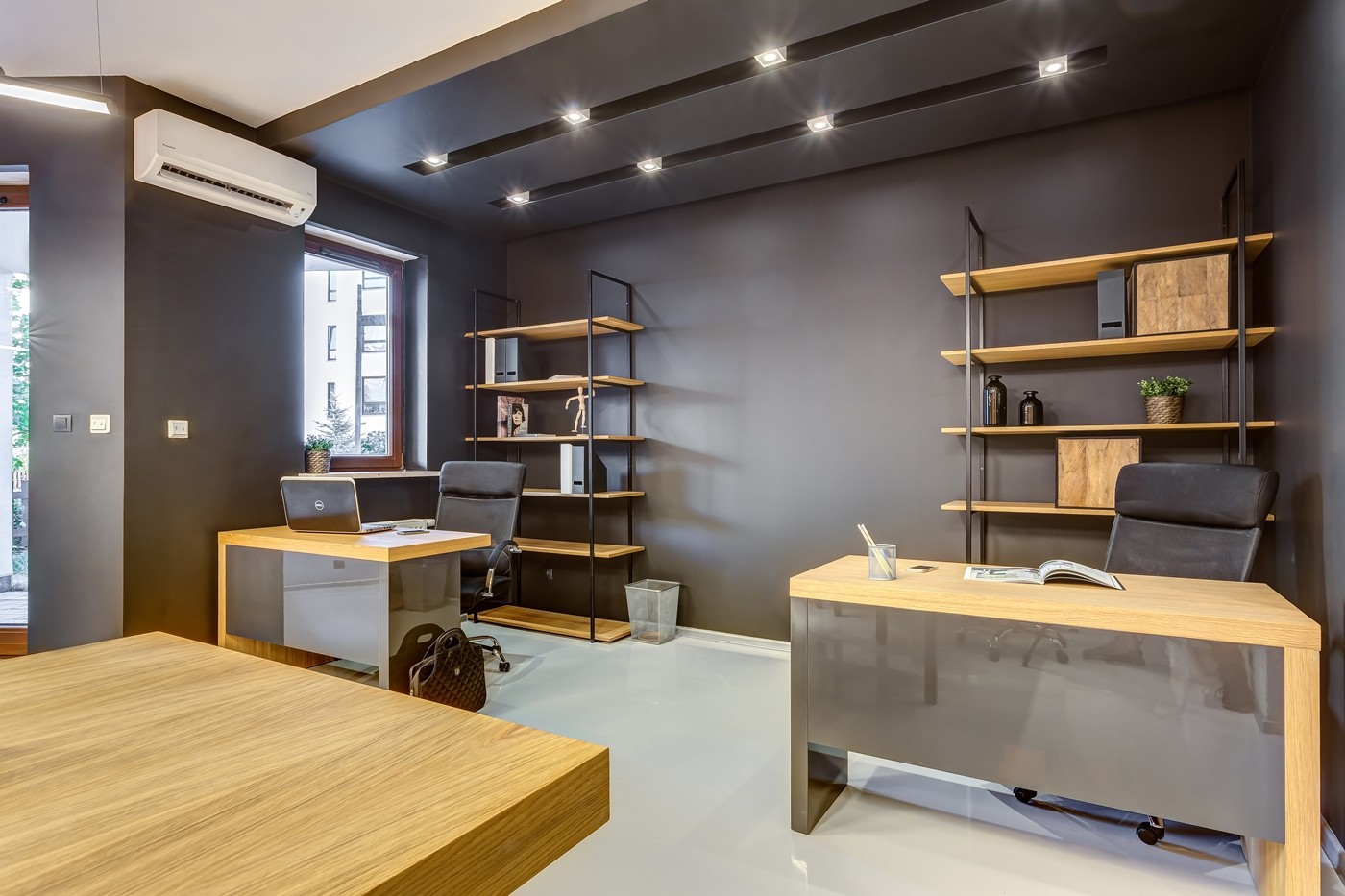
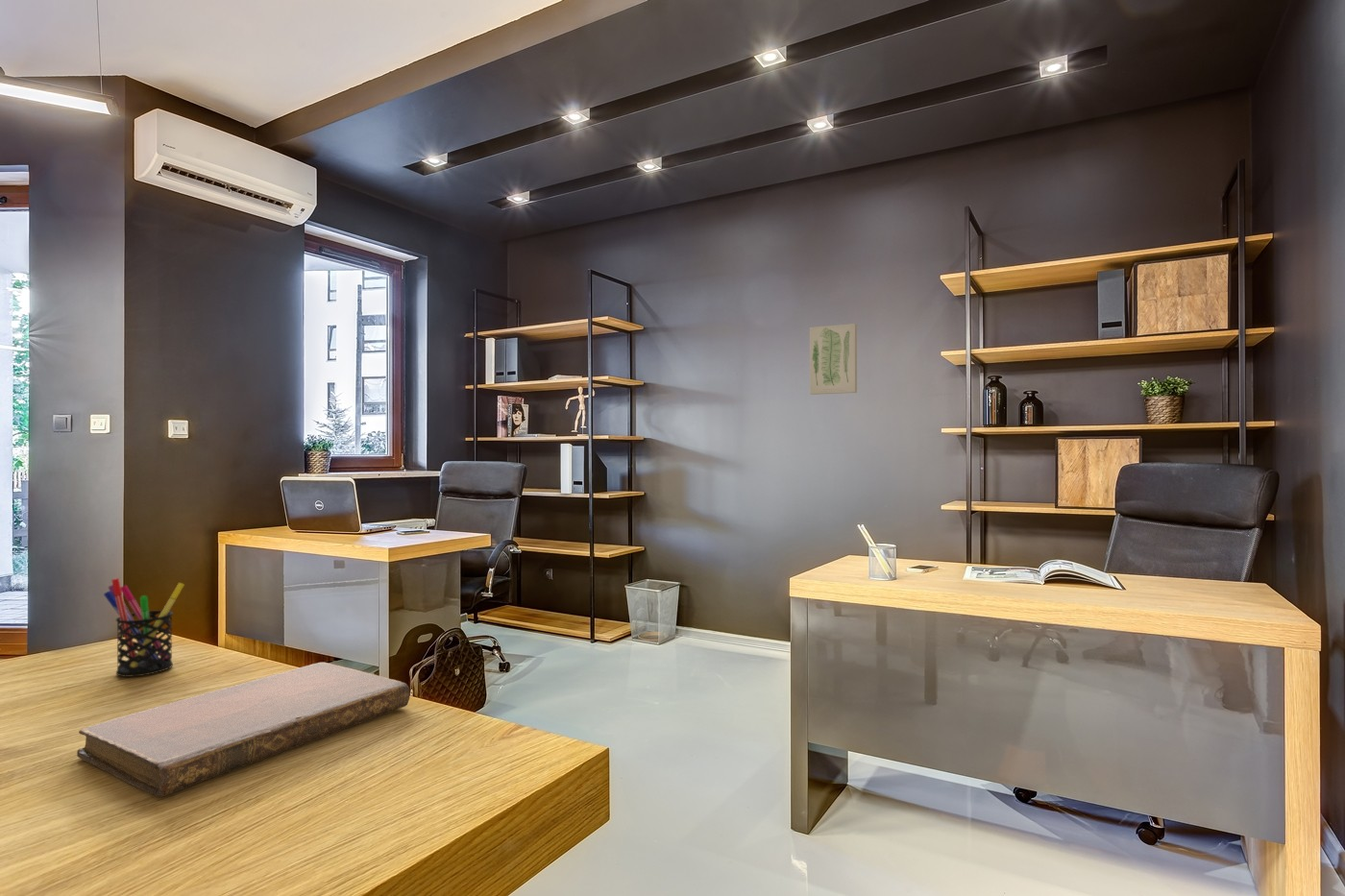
+ notebook [76,662,411,798]
+ wall art [809,323,858,396]
+ pen holder [103,577,185,678]
